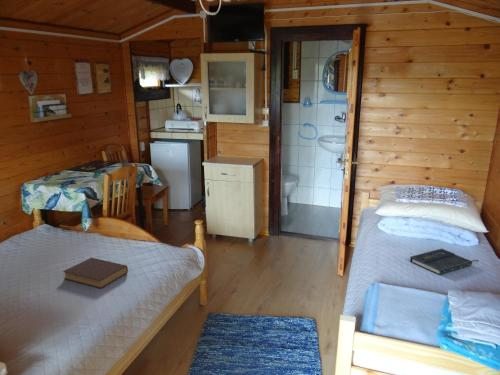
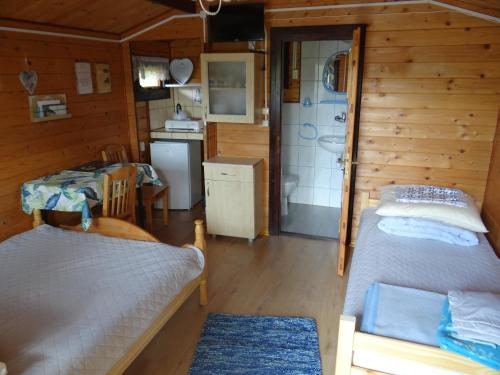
- book [62,257,129,289]
- book [409,248,480,276]
